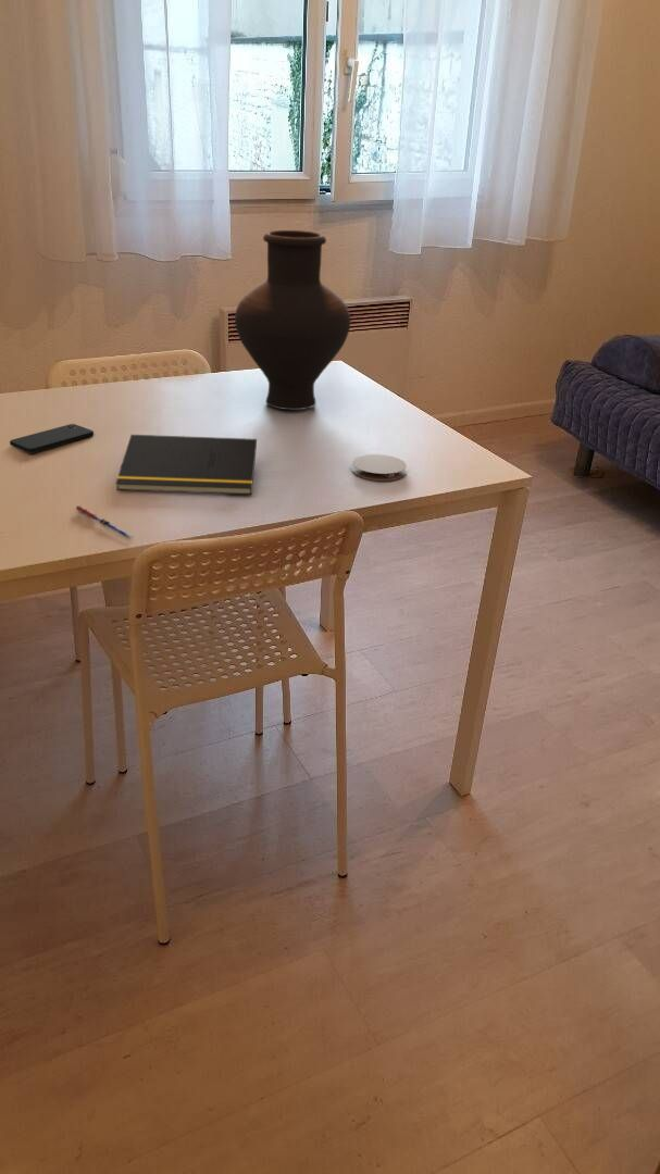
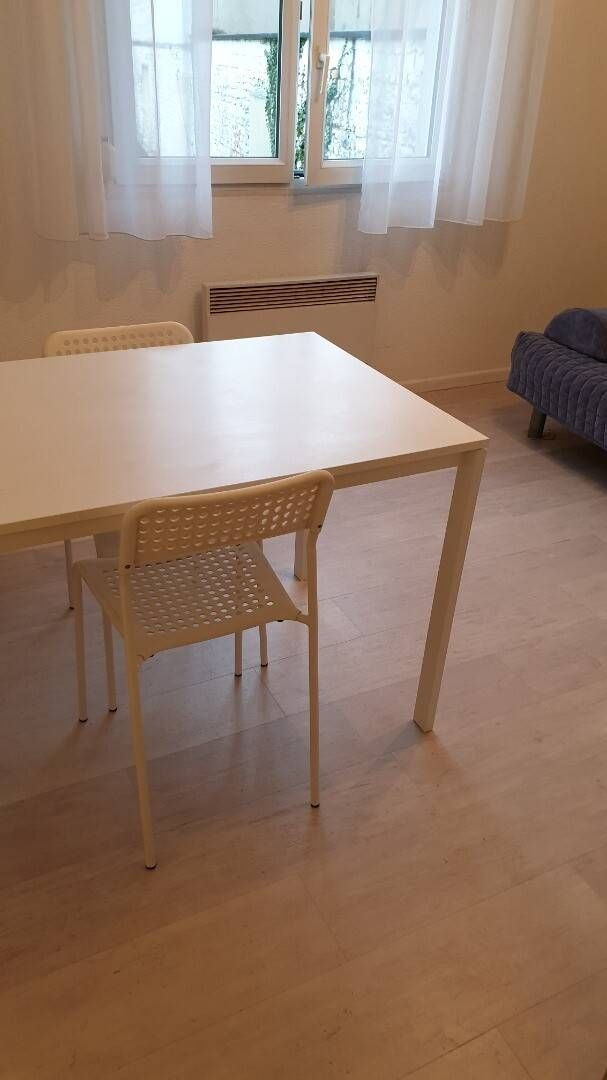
- pen [75,504,135,540]
- smartphone [9,423,95,453]
- notepad [115,434,258,496]
- vase [234,229,351,411]
- coaster [351,453,408,482]
